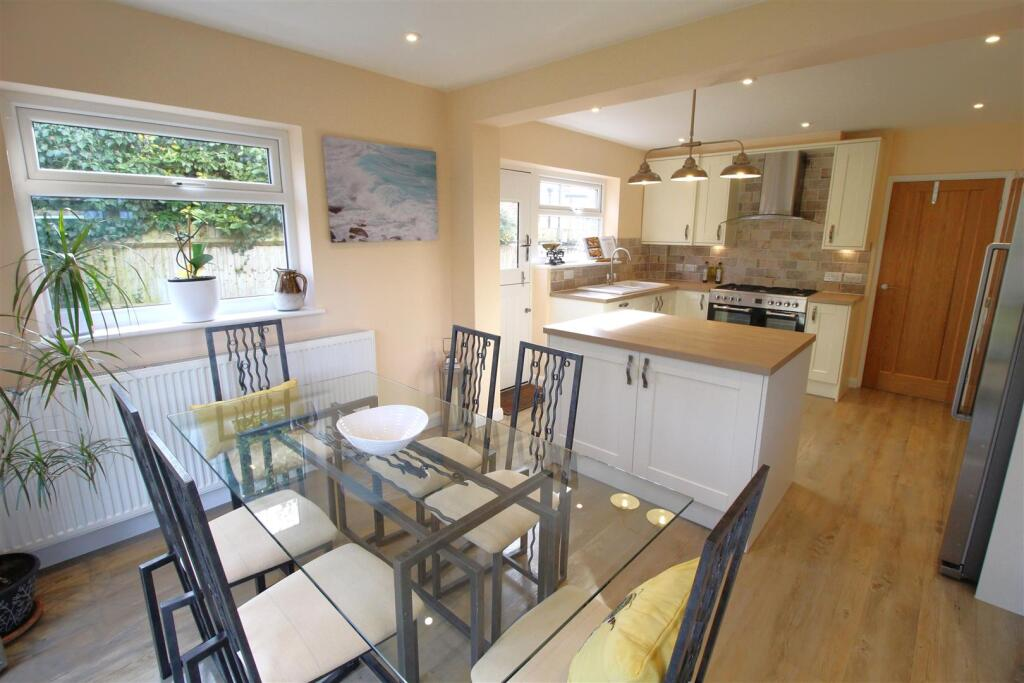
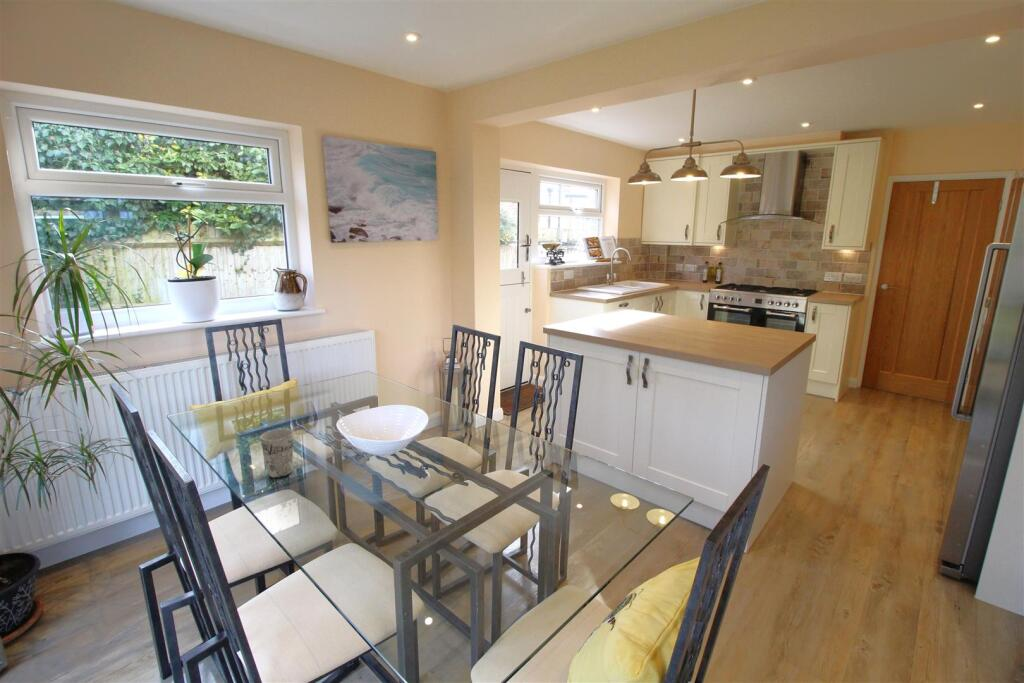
+ cup [259,428,294,479]
